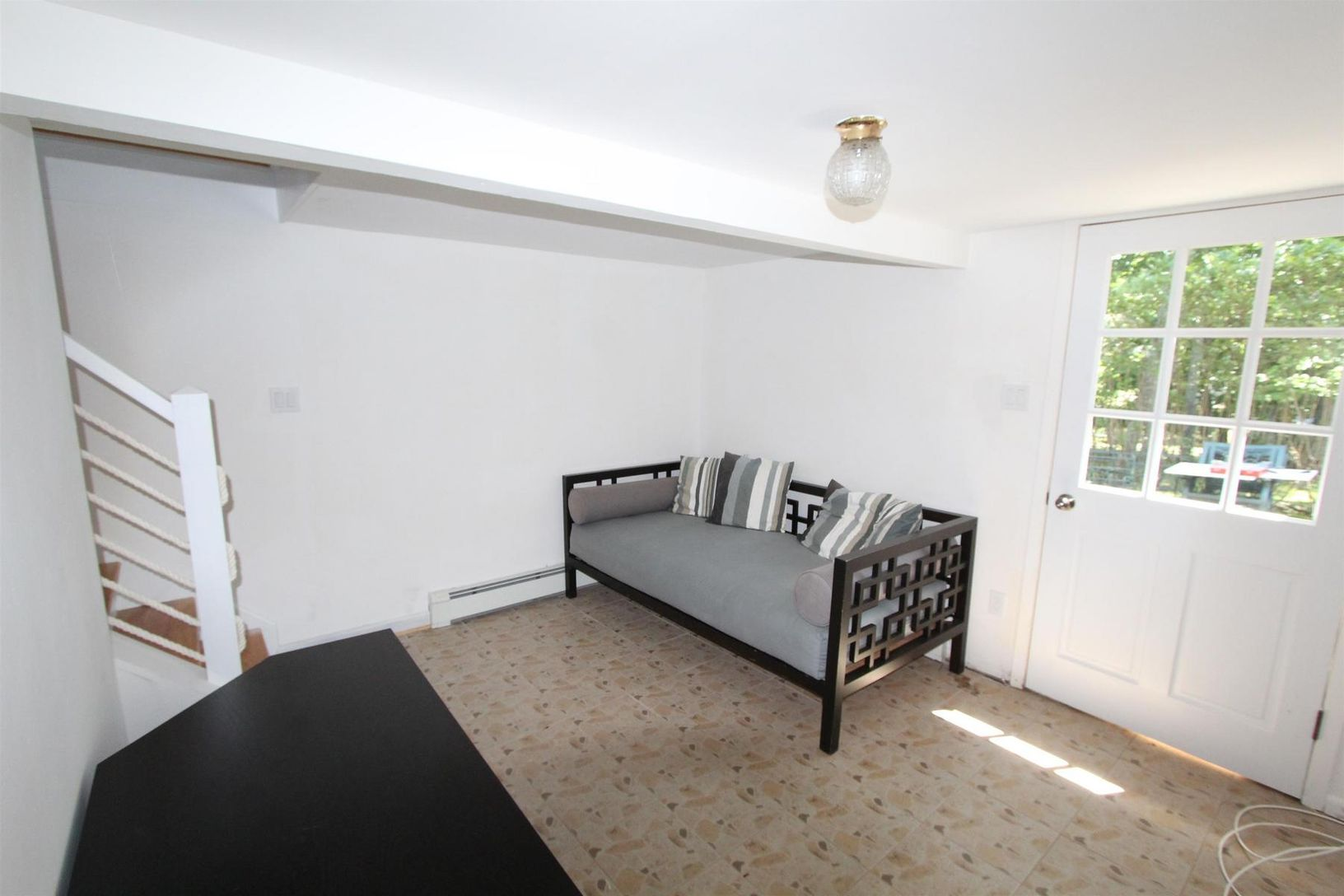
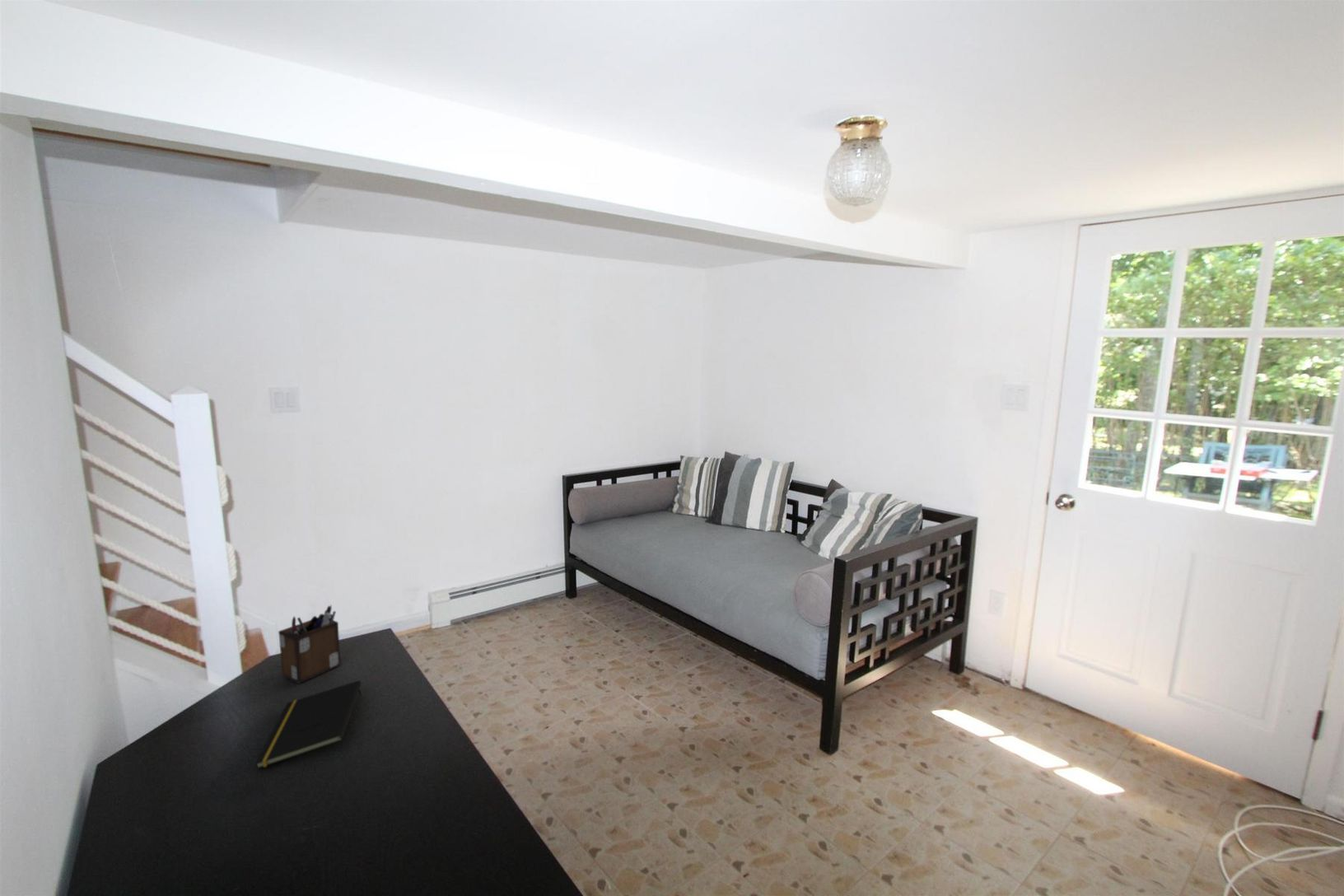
+ notepad [254,679,362,770]
+ desk organizer [278,604,341,684]
